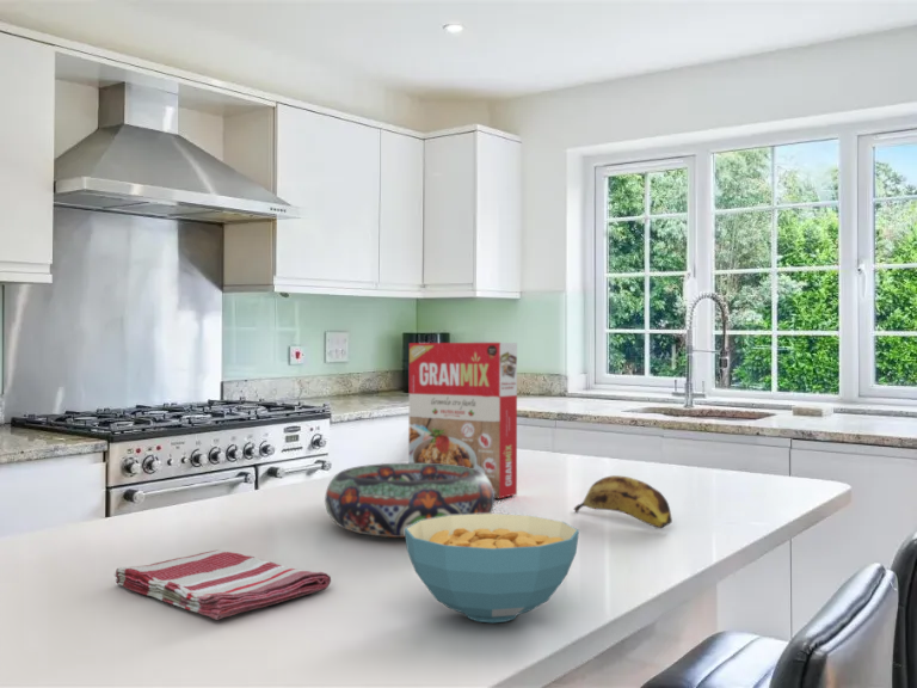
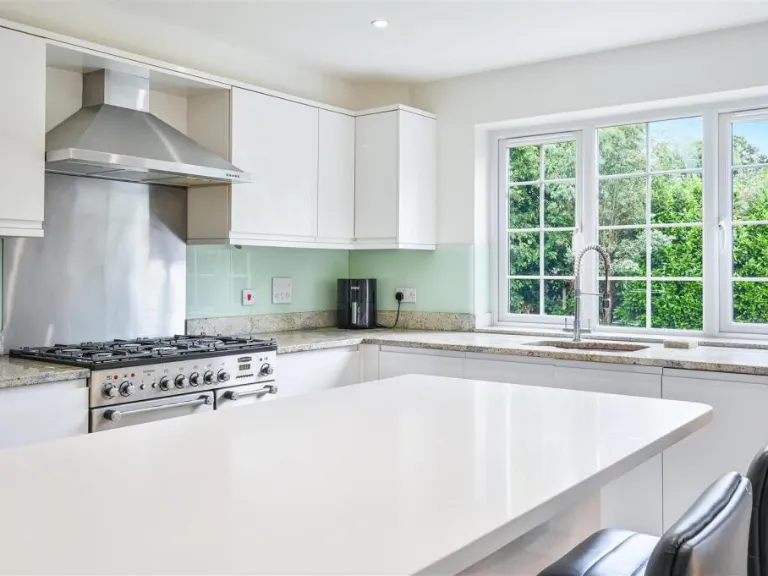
- banana [573,474,673,529]
- decorative bowl [324,462,496,539]
- cereal bowl [405,512,580,624]
- cereal box [407,342,518,499]
- dish towel [113,549,332,621]
